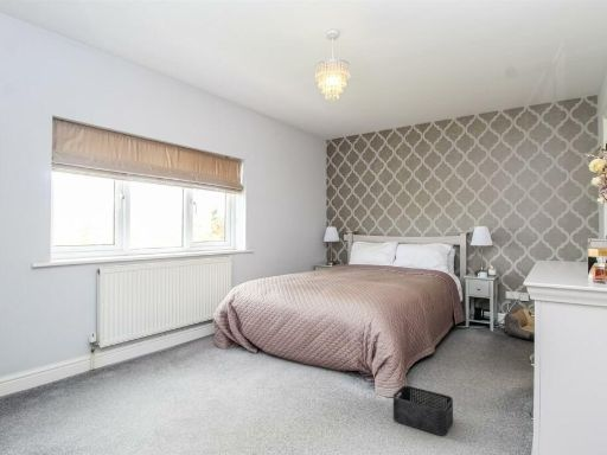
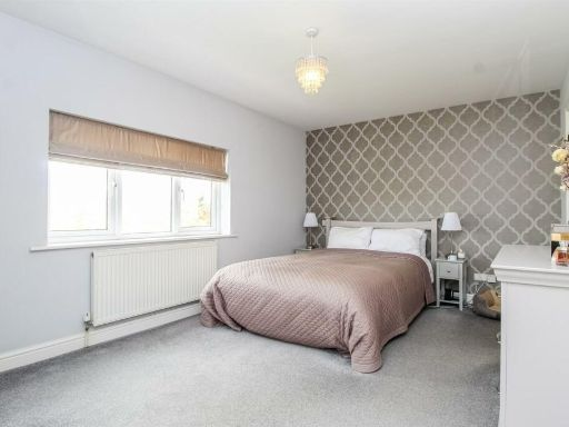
- storage bin [392,385,454,436]
